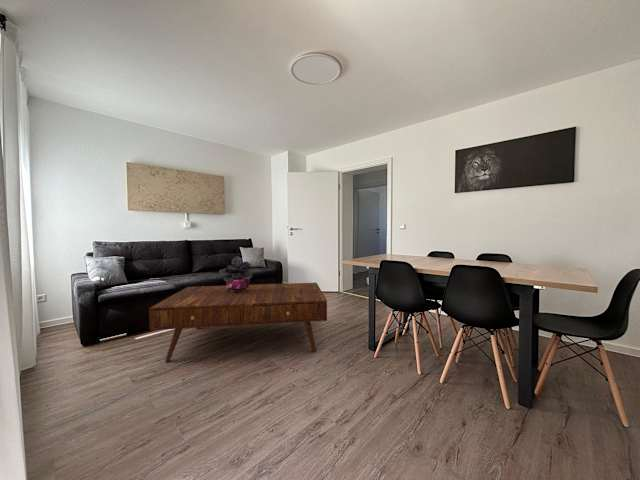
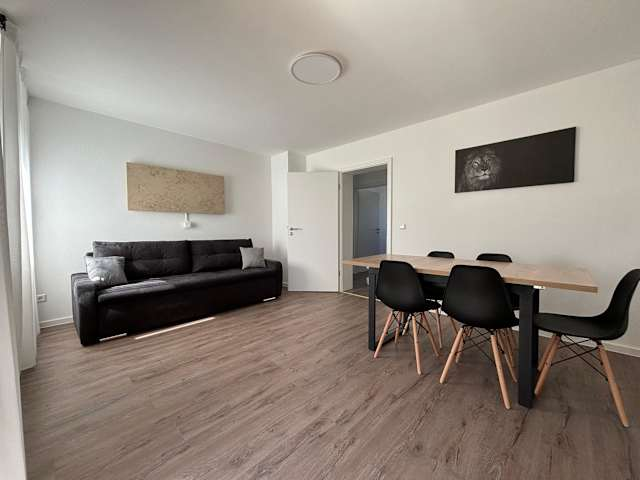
- coffee table [148,282,328,363]
- potted plant [218,255,253,292]
